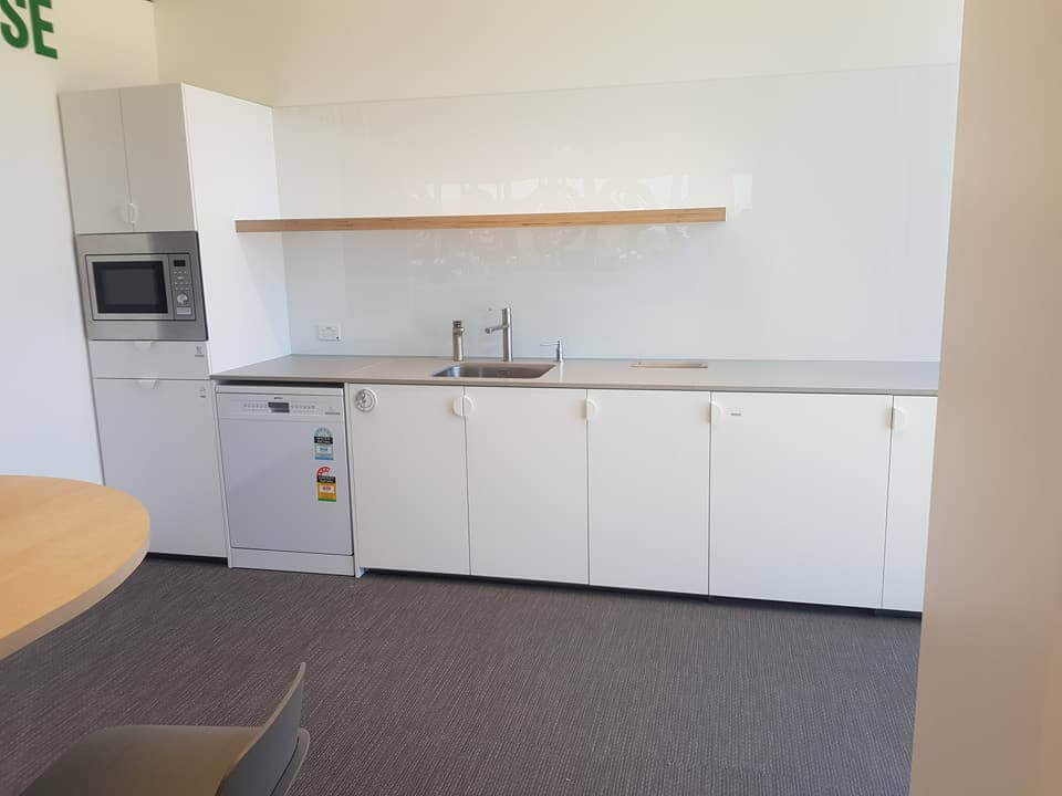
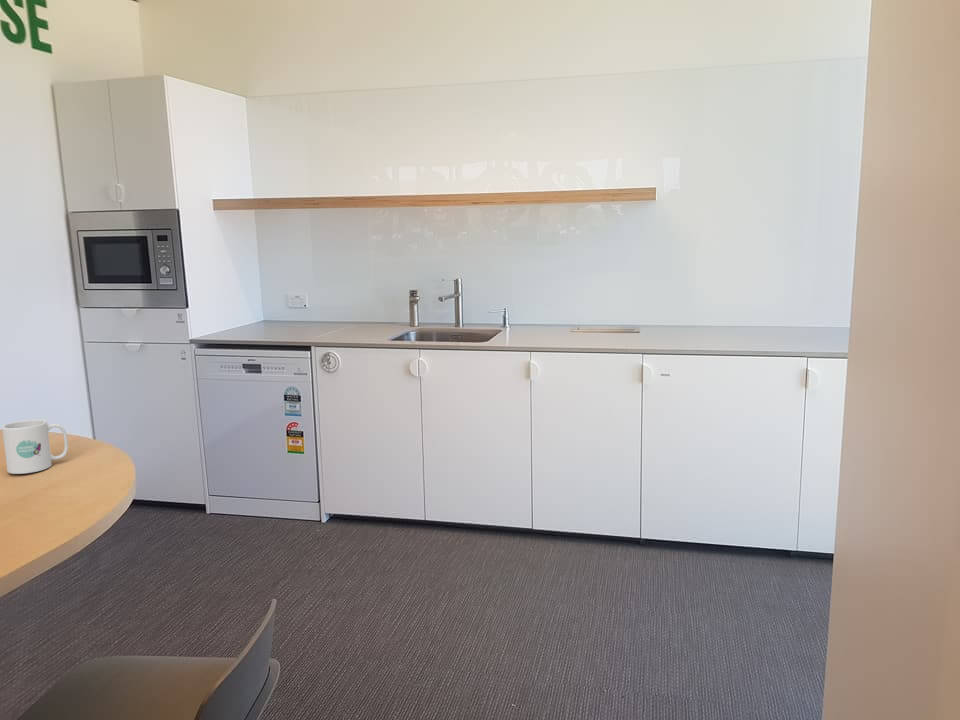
+ mug [1,418,69,475]
